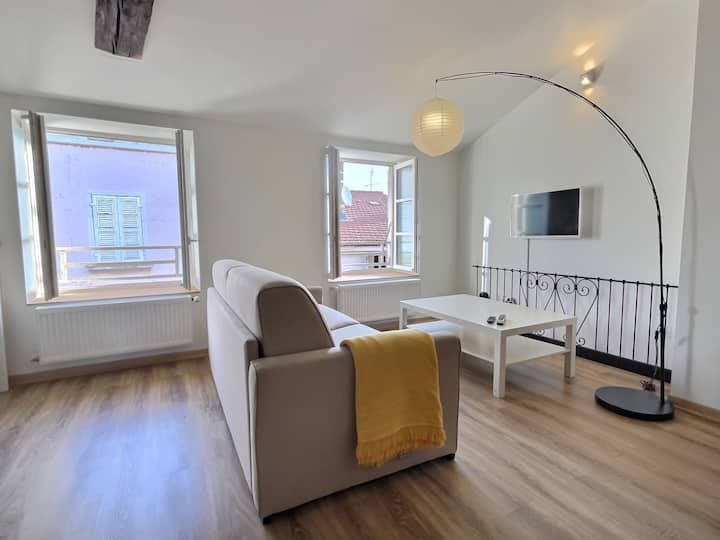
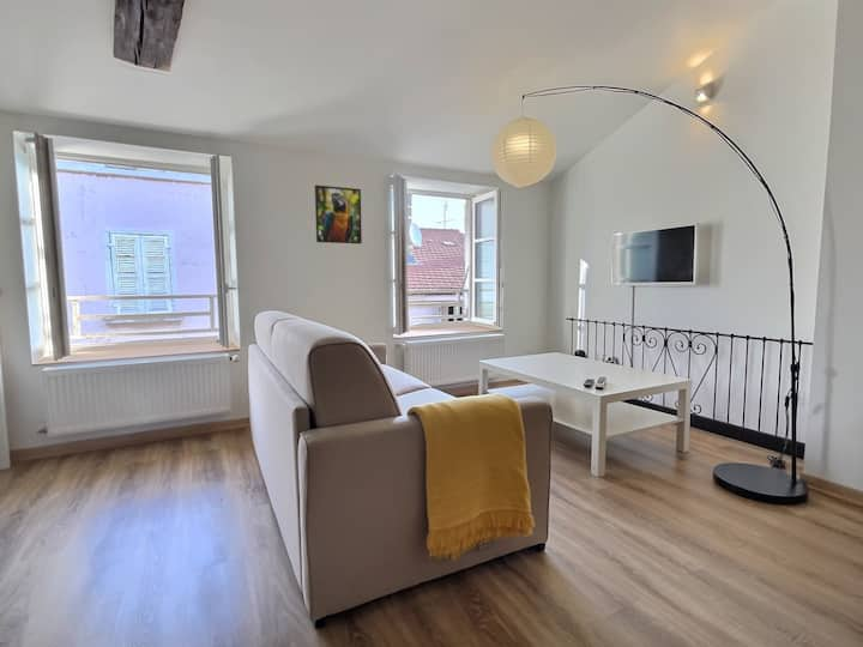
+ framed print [314,185,363,244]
